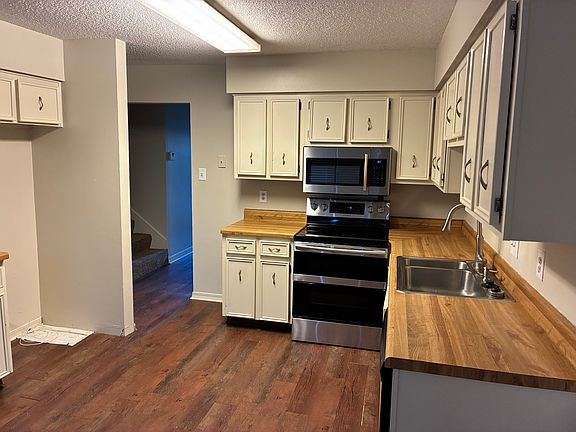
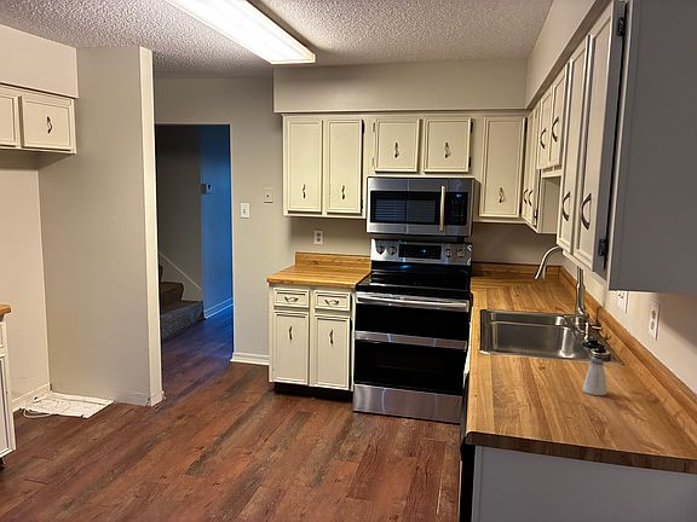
+ saltshaker [582,358,609,396]
